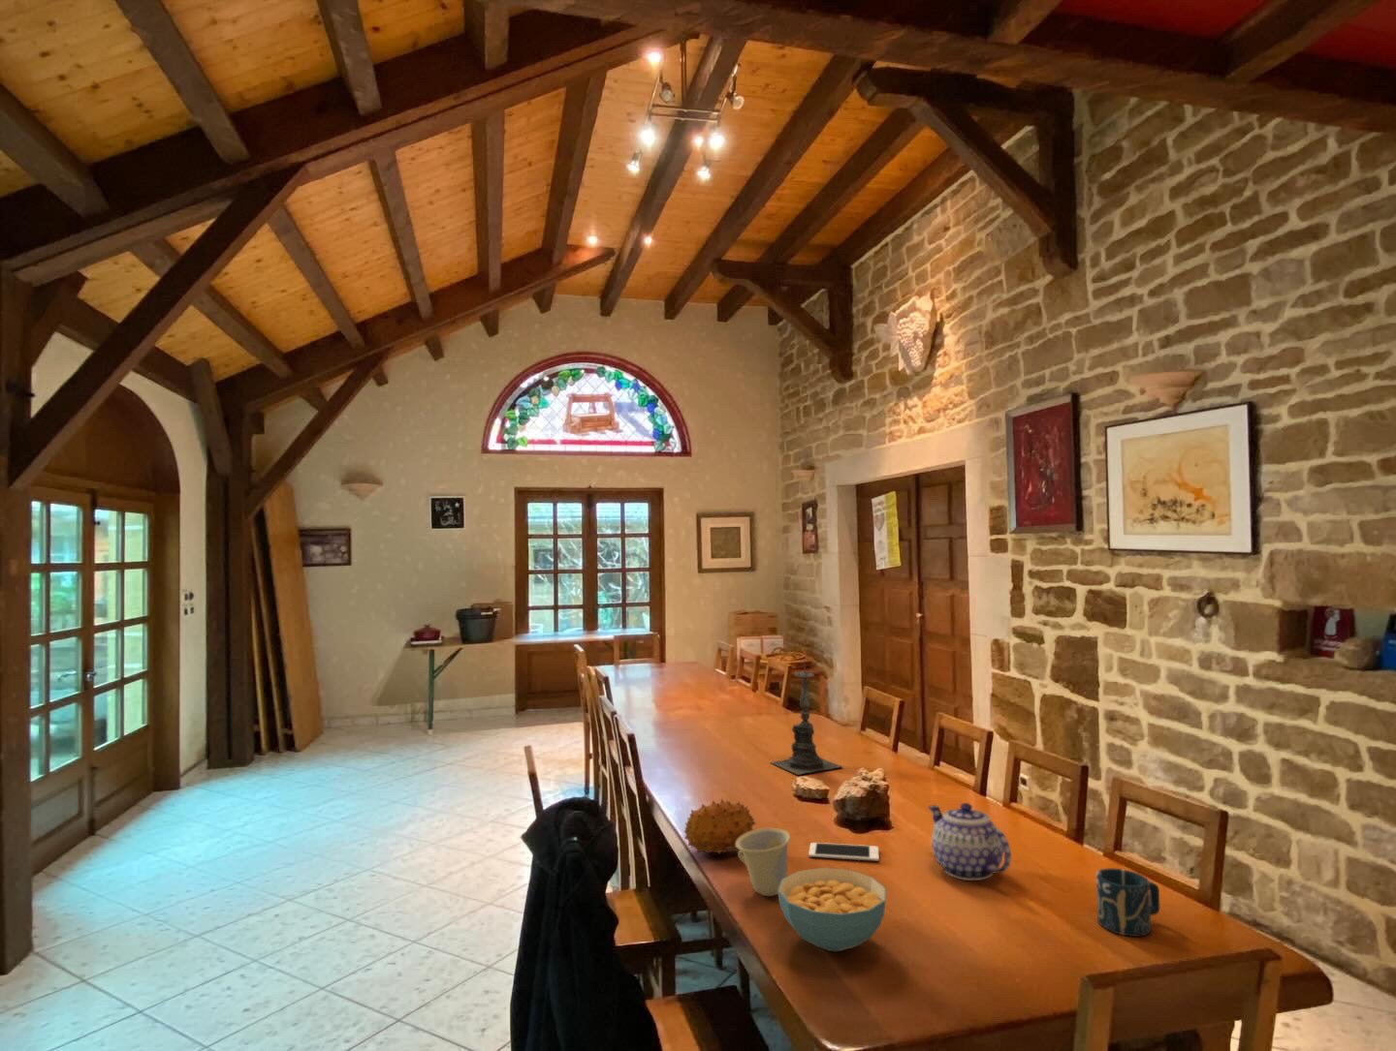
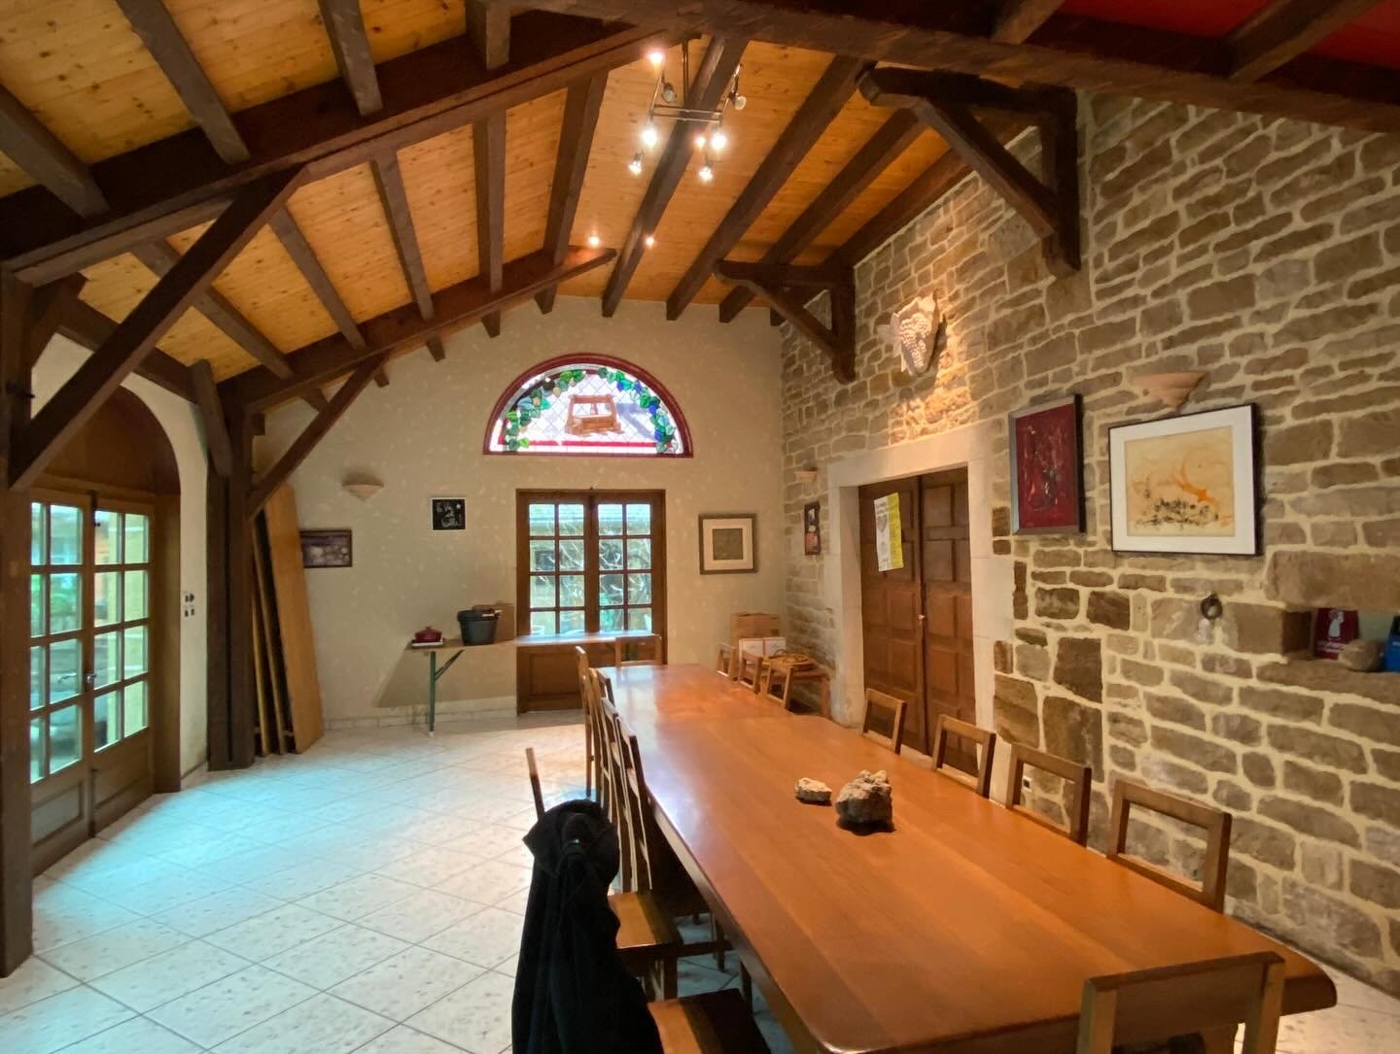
- candle holder [770,658,845,776]
- teapot [927,803,1012,881]
- cereal bowl [778,867,887,953]
- fruit [684,798,758,856]
- cup [736,827,792,896]
- cup [1096,867,1161,937]
- cell phone [807,841,880,862]
